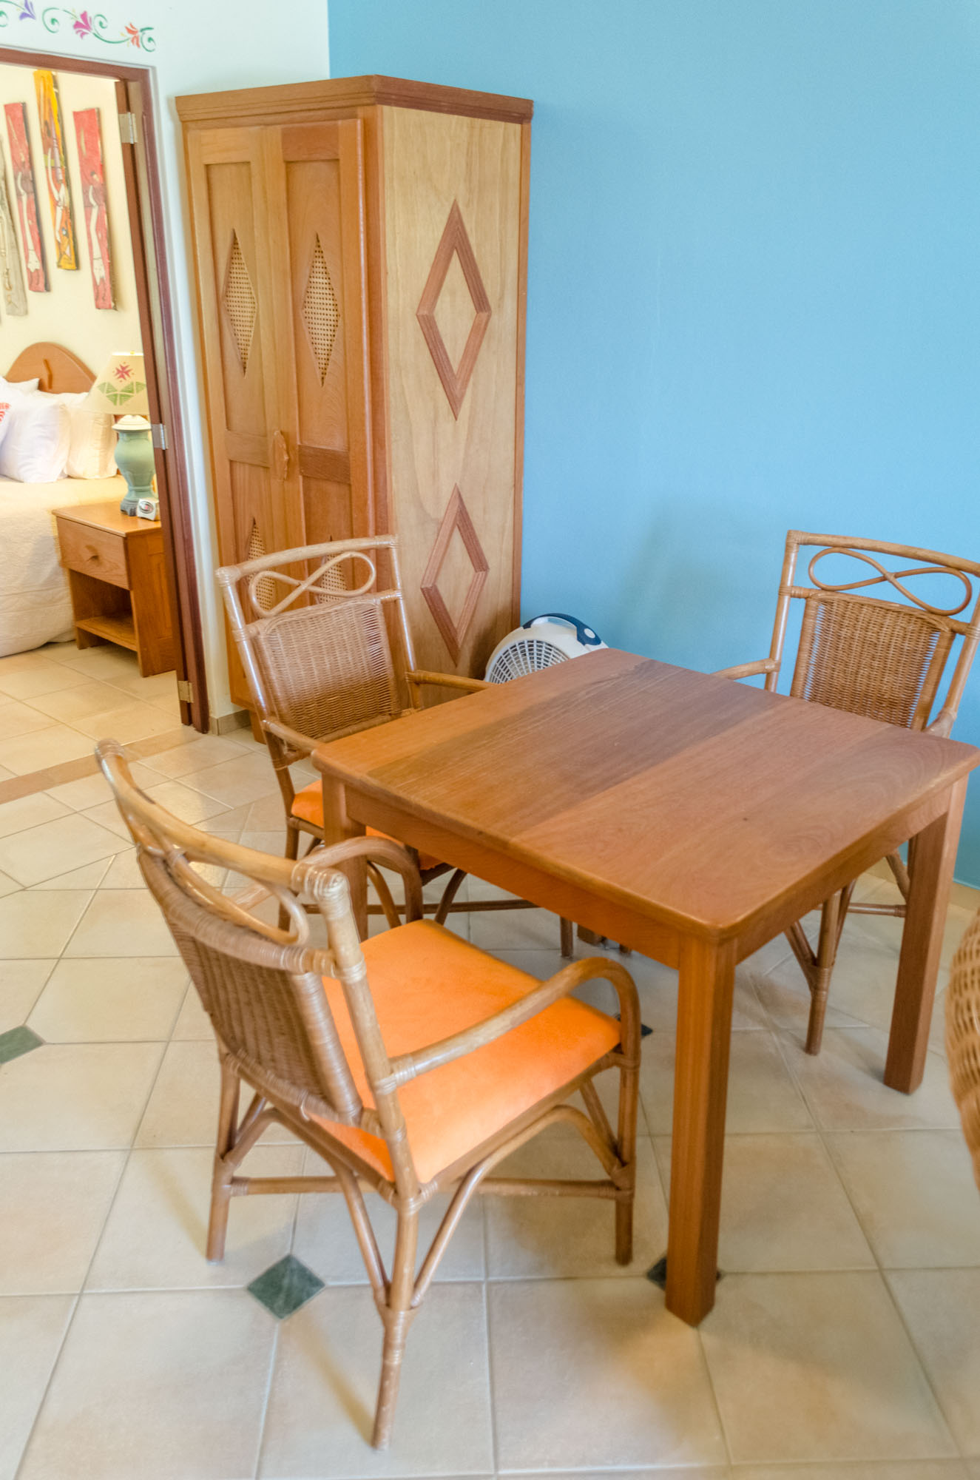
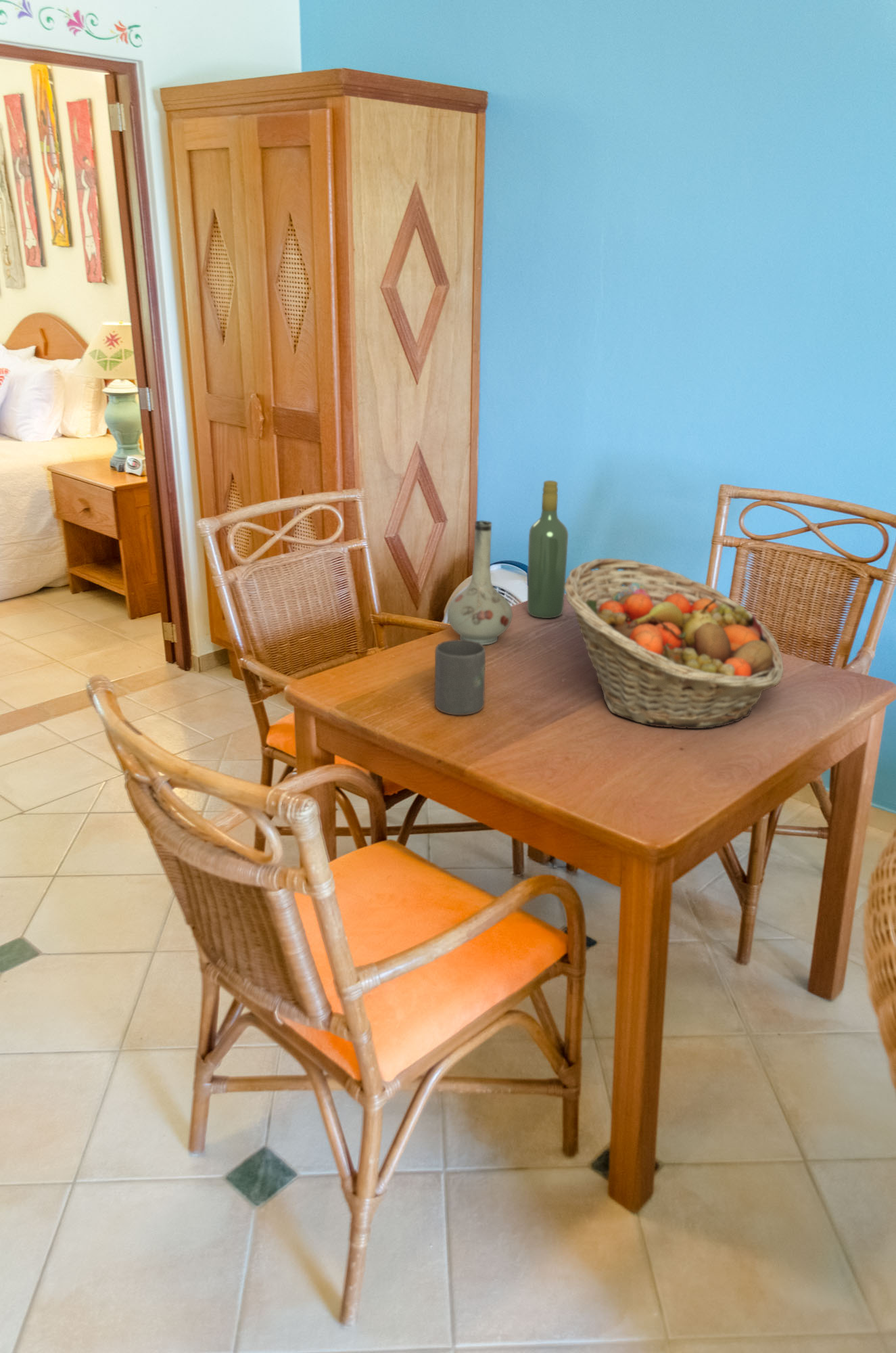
+ fruit basket [565,557,784,729]
+ mug [434,639,486,716]
+ vase [446,520,513,645]
+ wine bottle [527,480,569,619]
